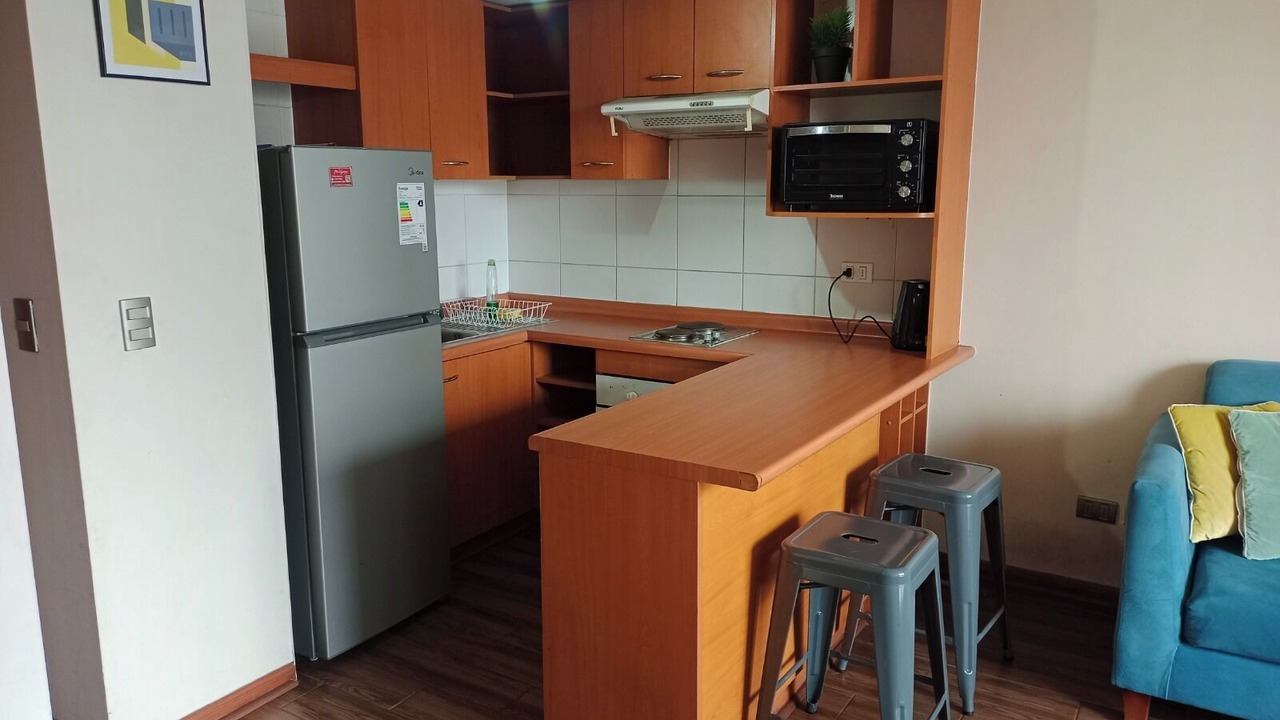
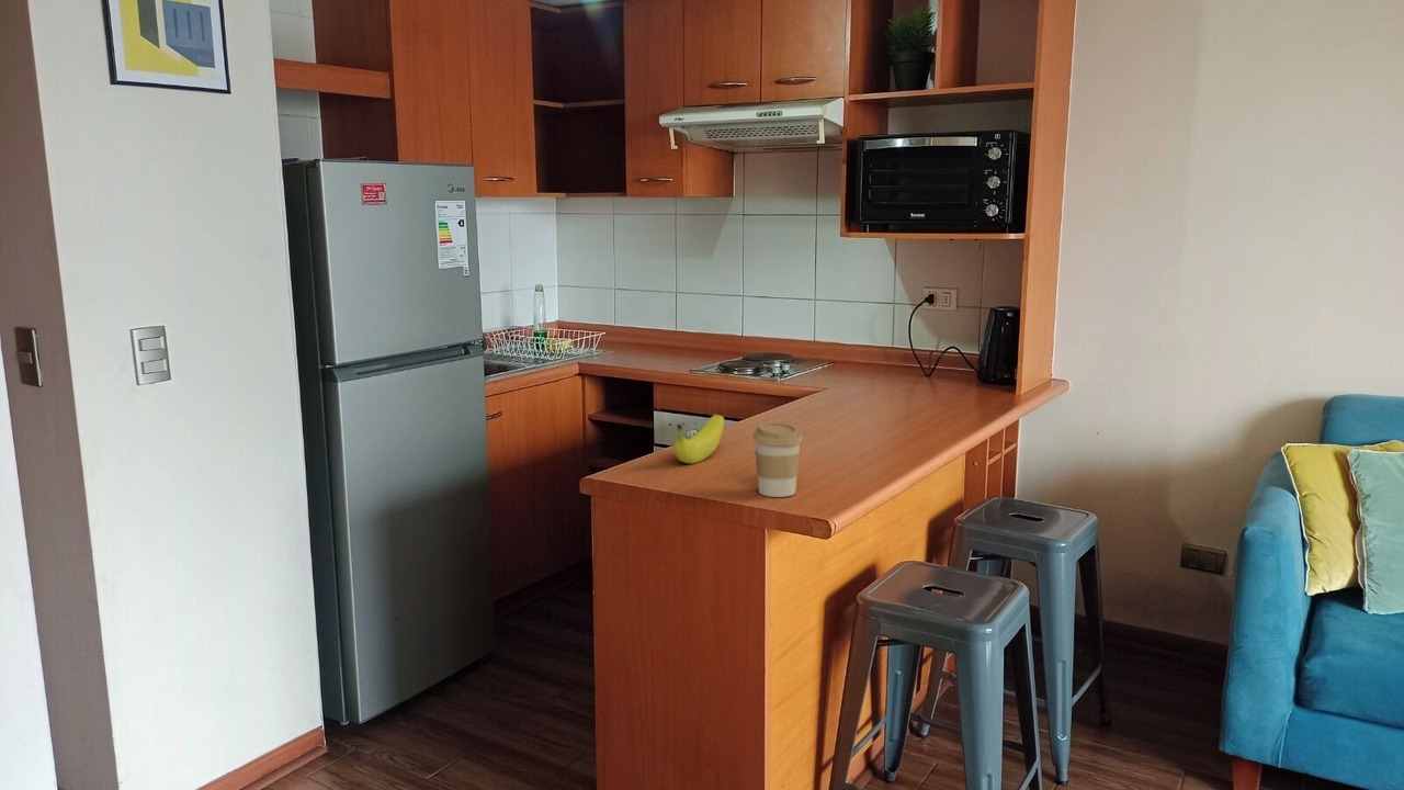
+ coffee cup [752,421,804,498]
+ fruit [673,411,725,465]
